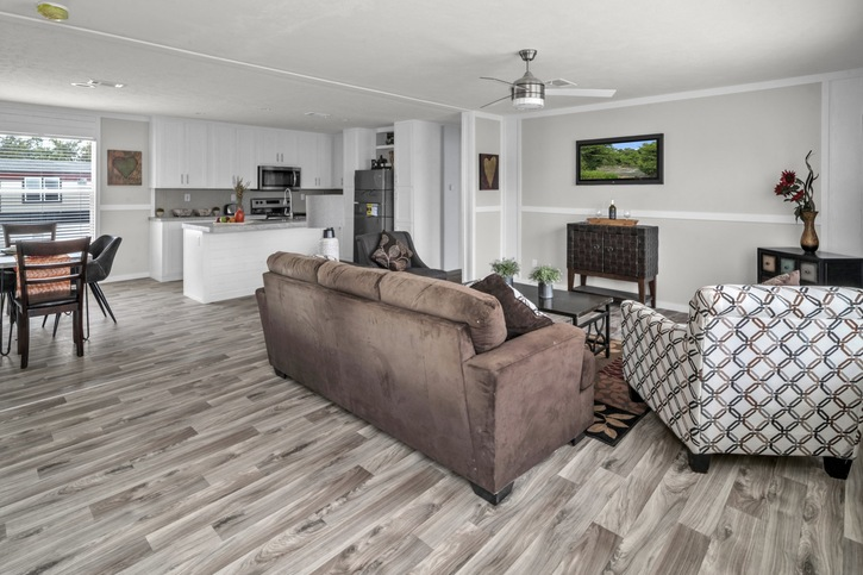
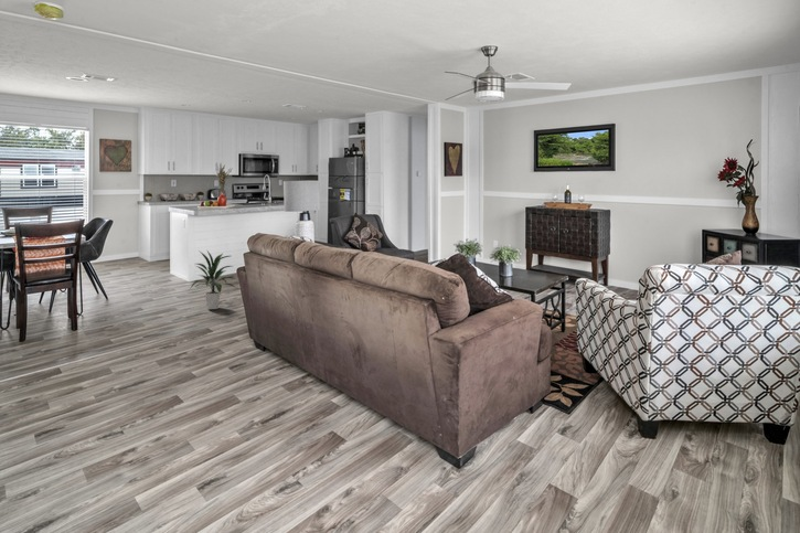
+ indoor plant [189,249,237,310]
